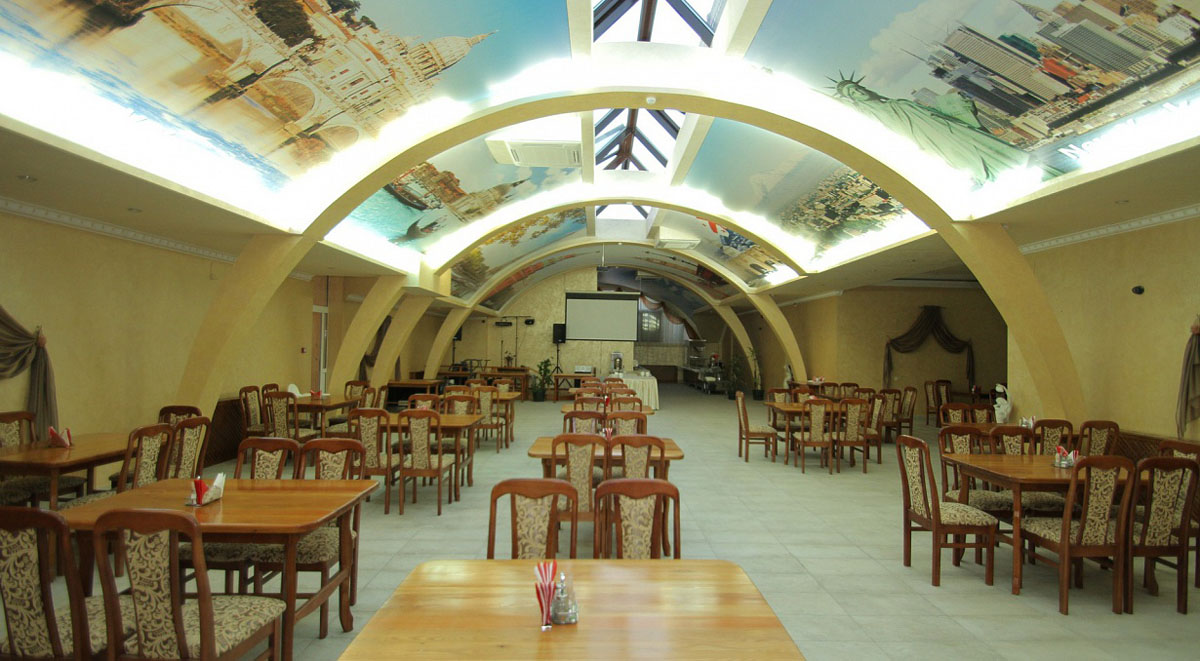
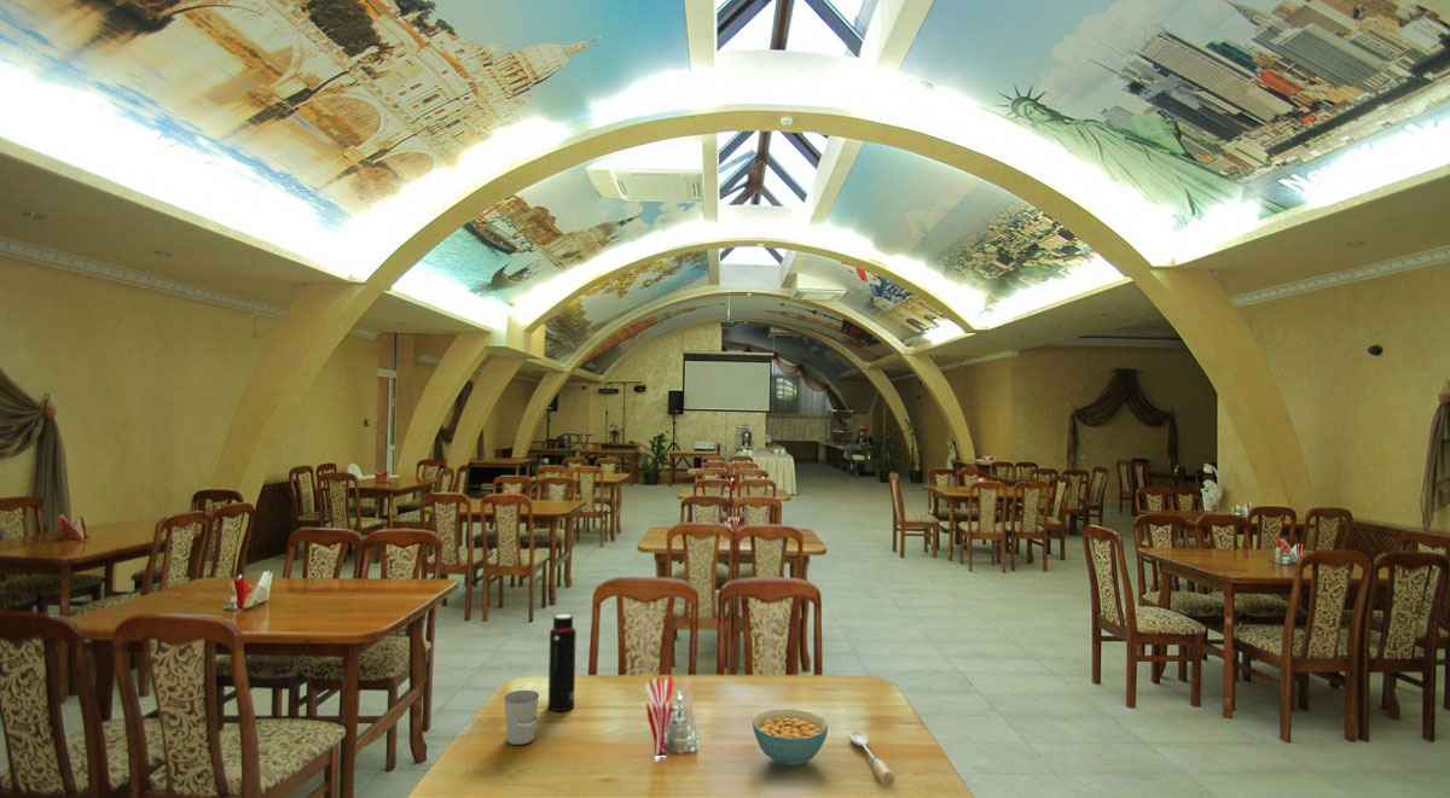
+ cereal bowl [752,709,829,767]
+ water bottle [547,613,578,712]
+ cup [504,689,540,746]
+ spoon [847,729,897,787]
